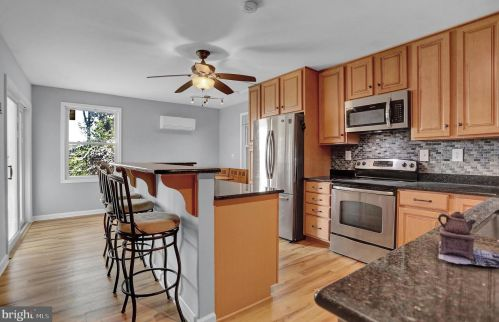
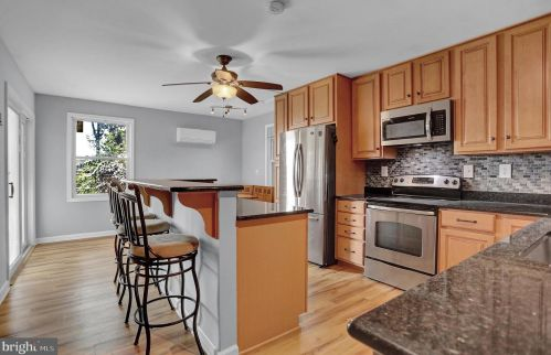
- teapot [436,211,499,268]
